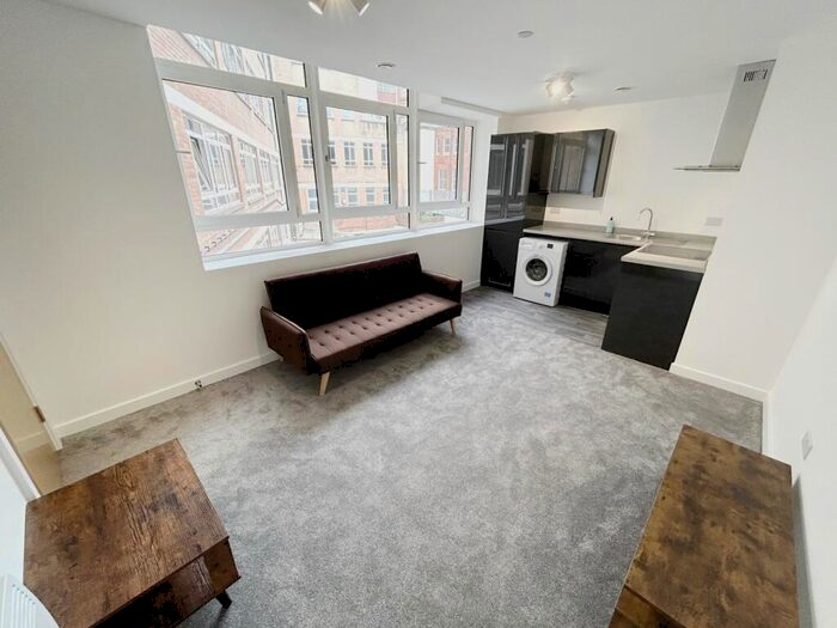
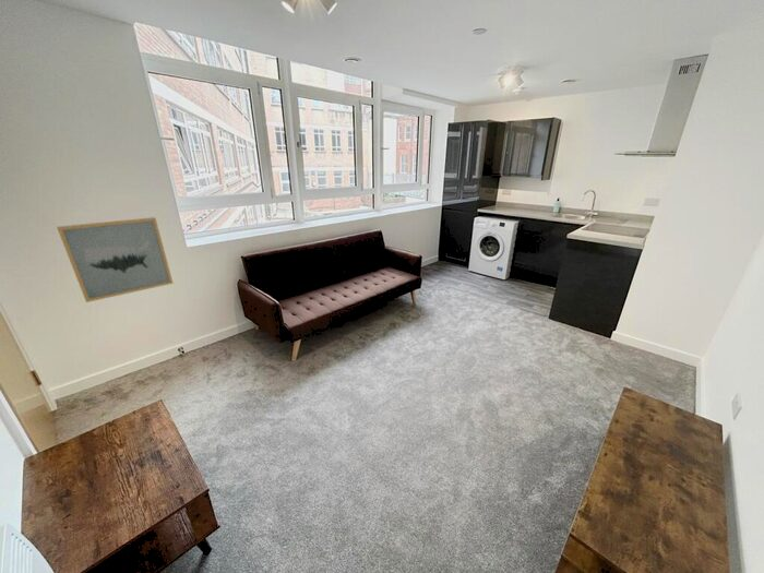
+ wall art [56,216,175,303]
